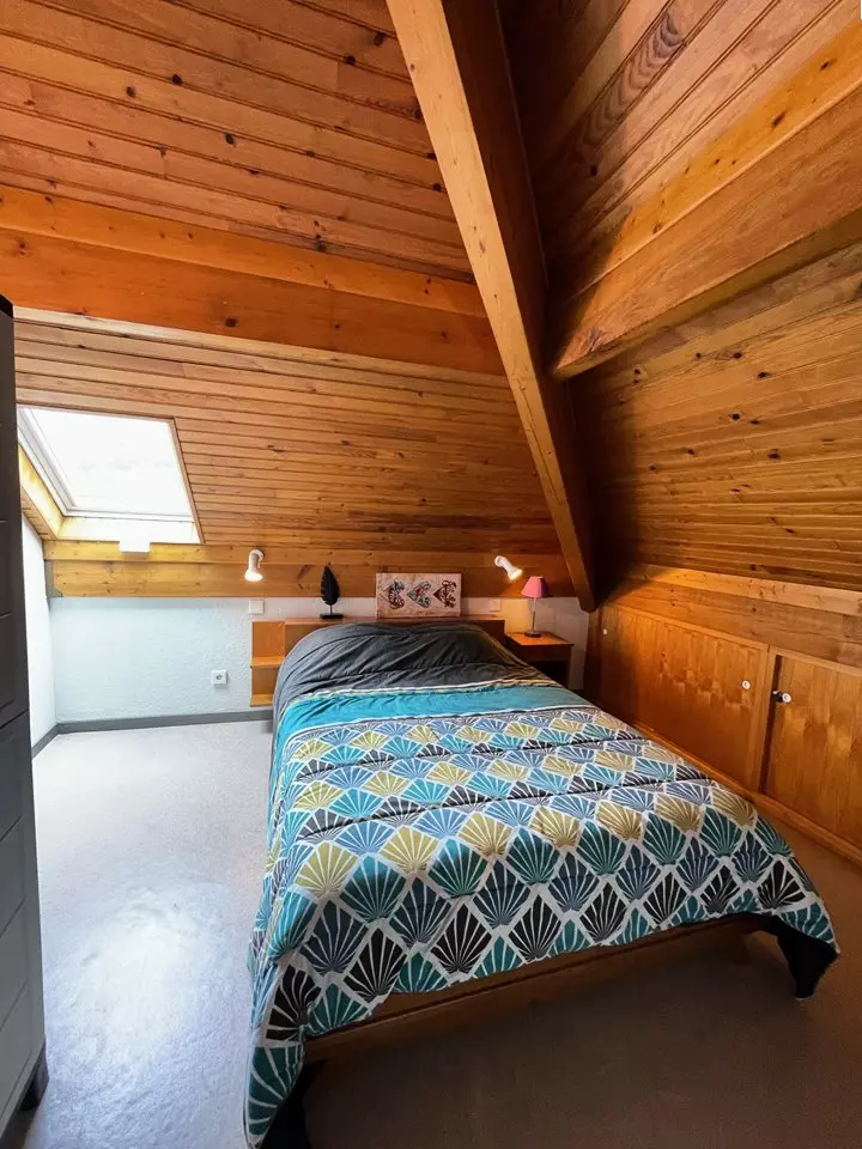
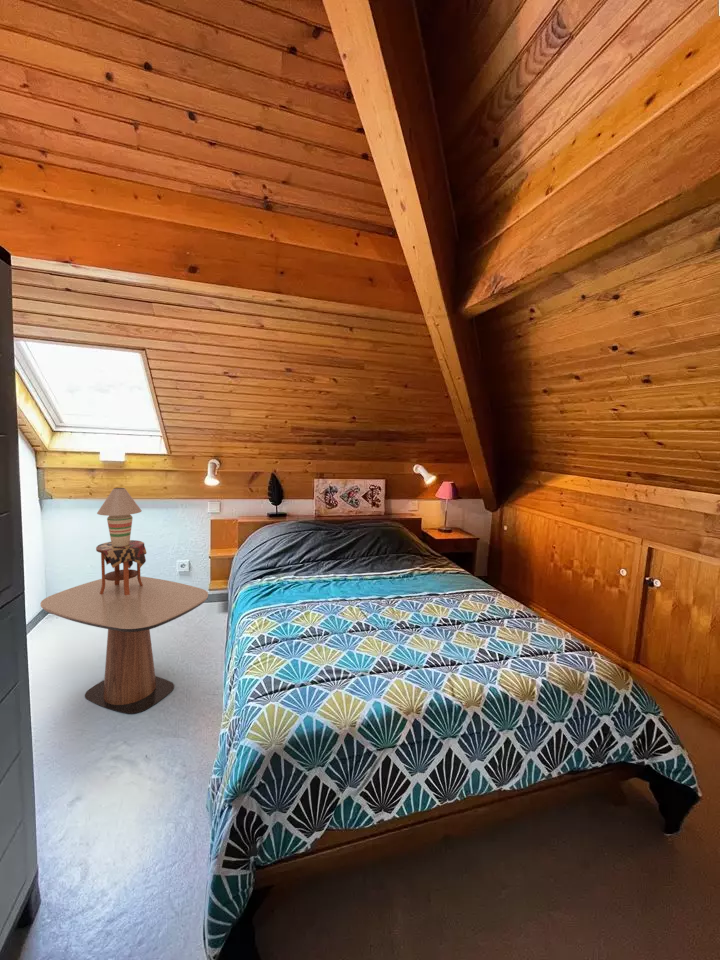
+ side table [40,575,209,715]
+ table lamp [95,487,147,595]
